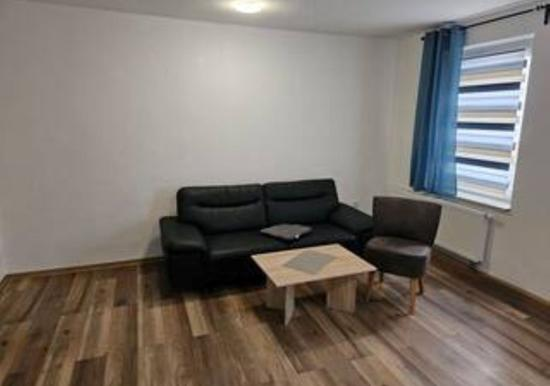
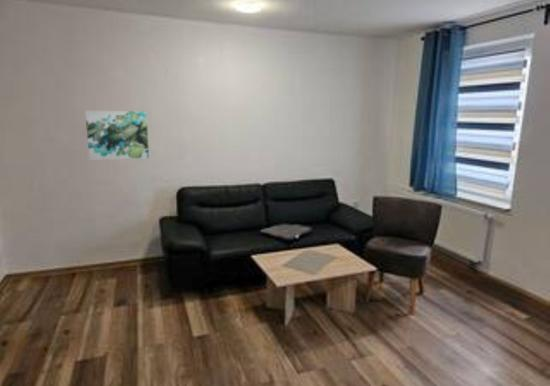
+ wall art [84,110,150,161]
